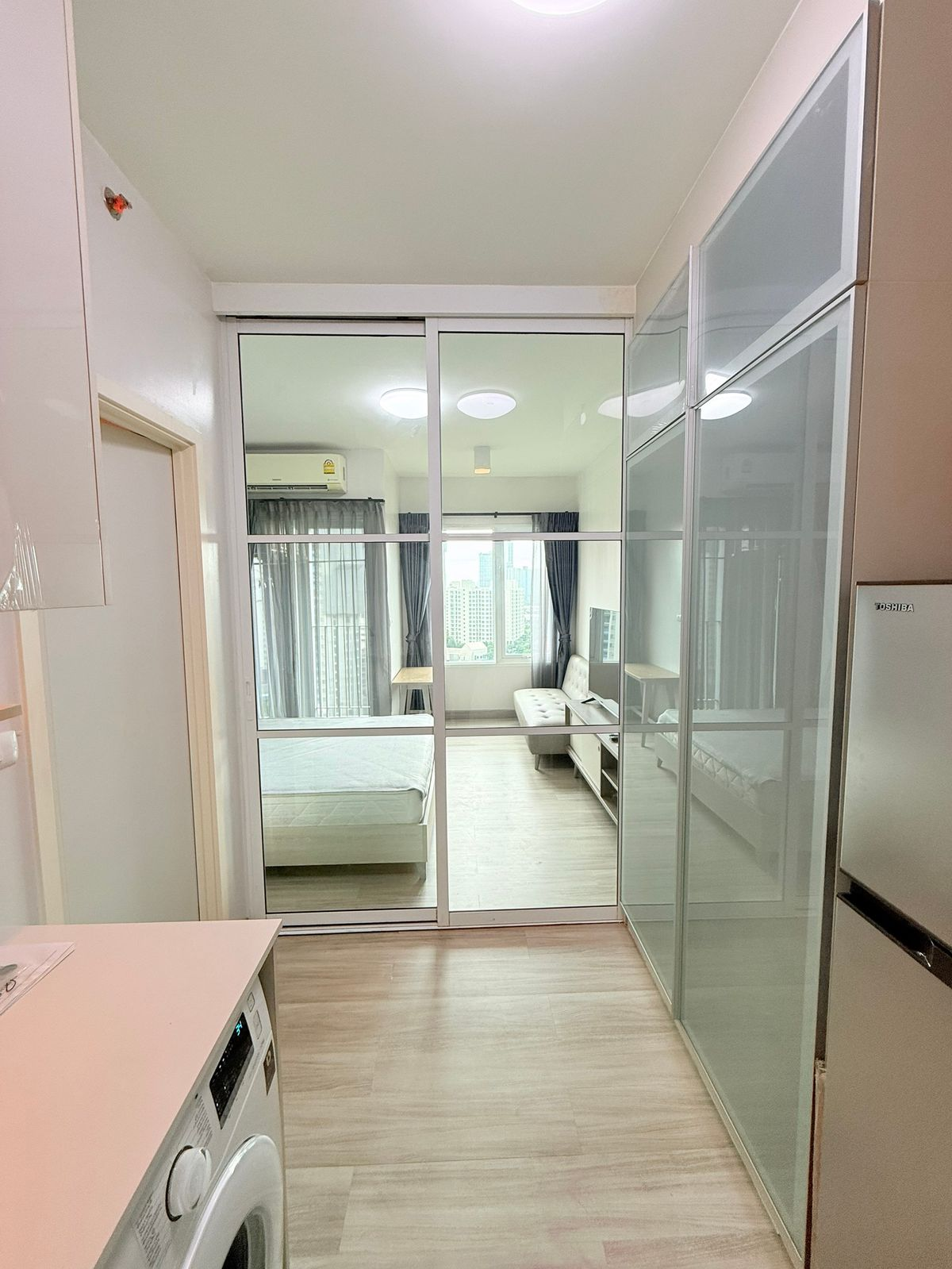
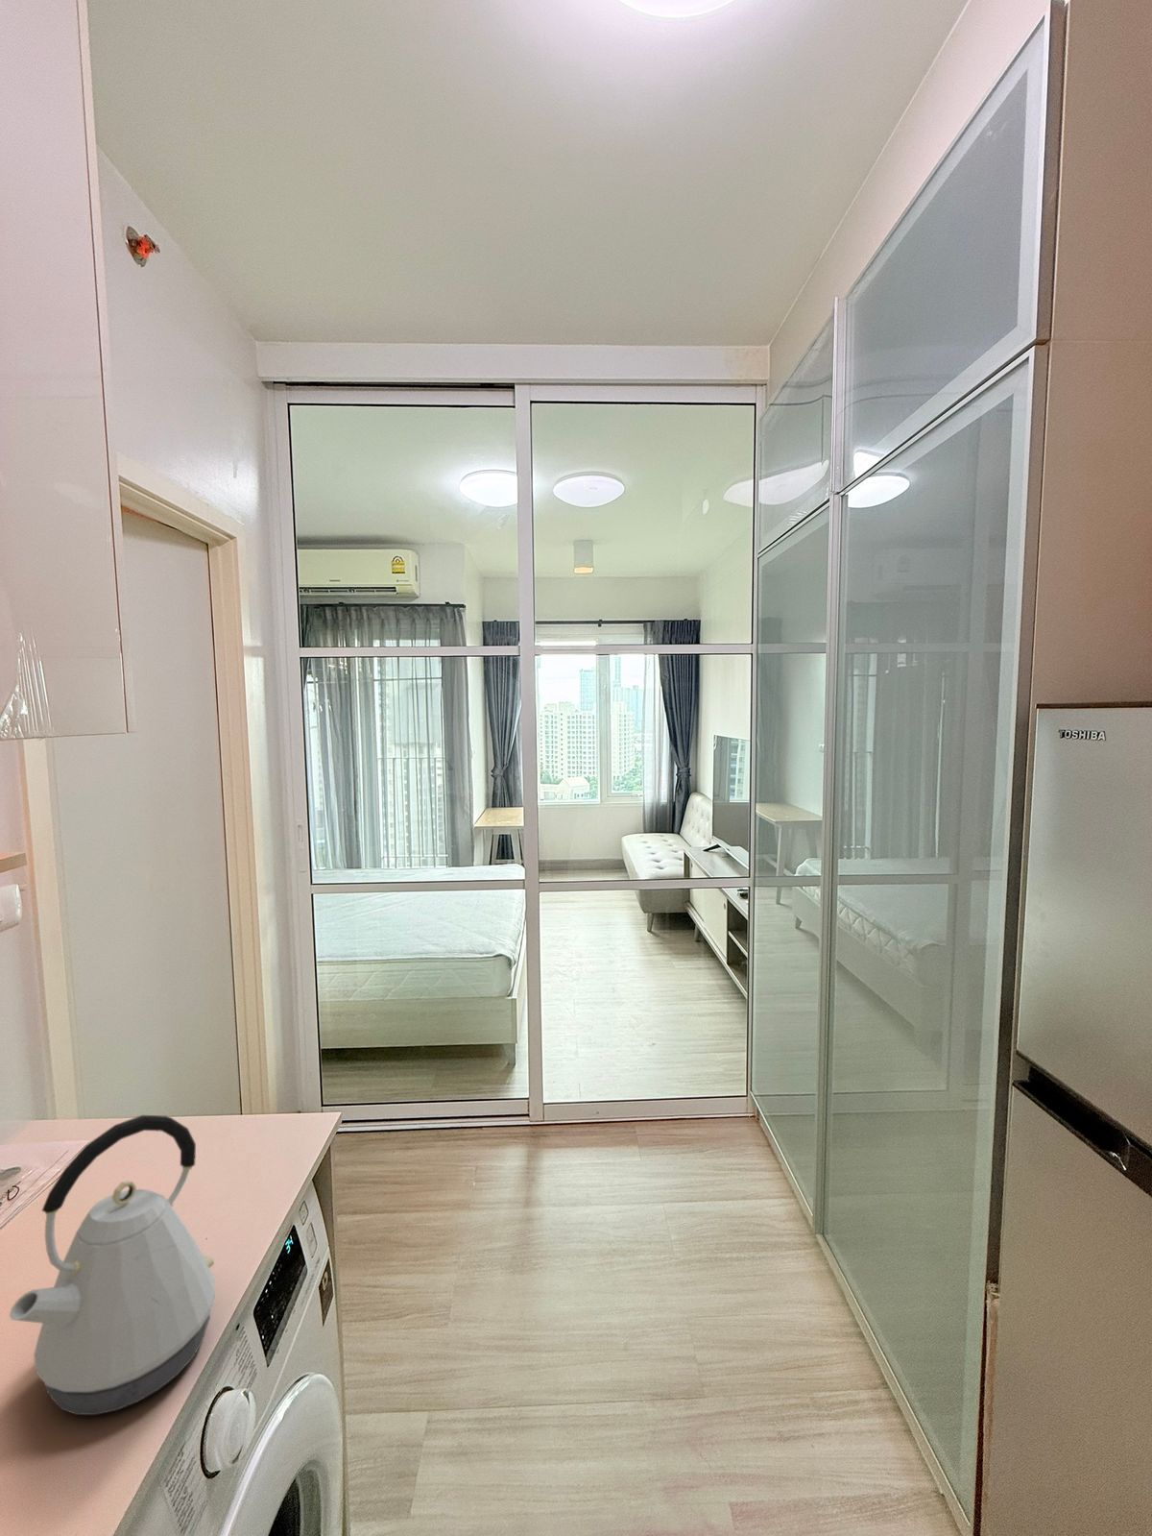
+ kettle [8,1115,215,1416]
